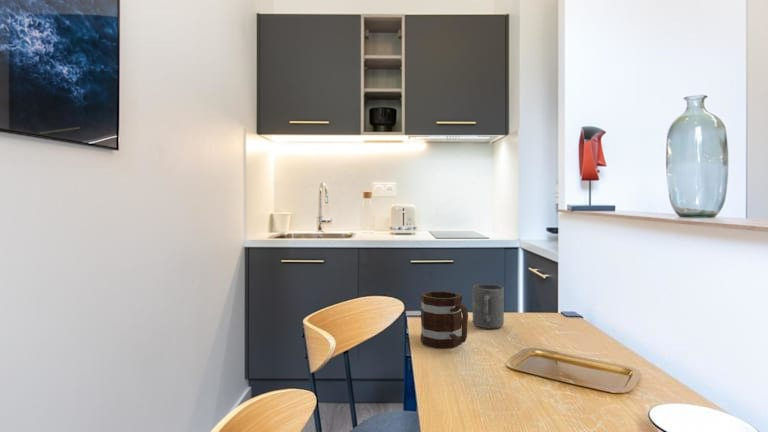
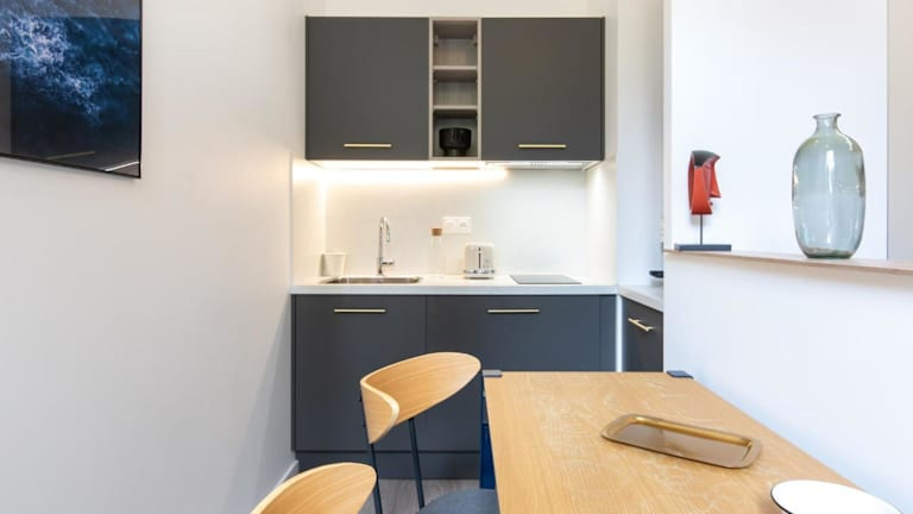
- mug [472,283,505,329]
- mug [420,290,469,349]
